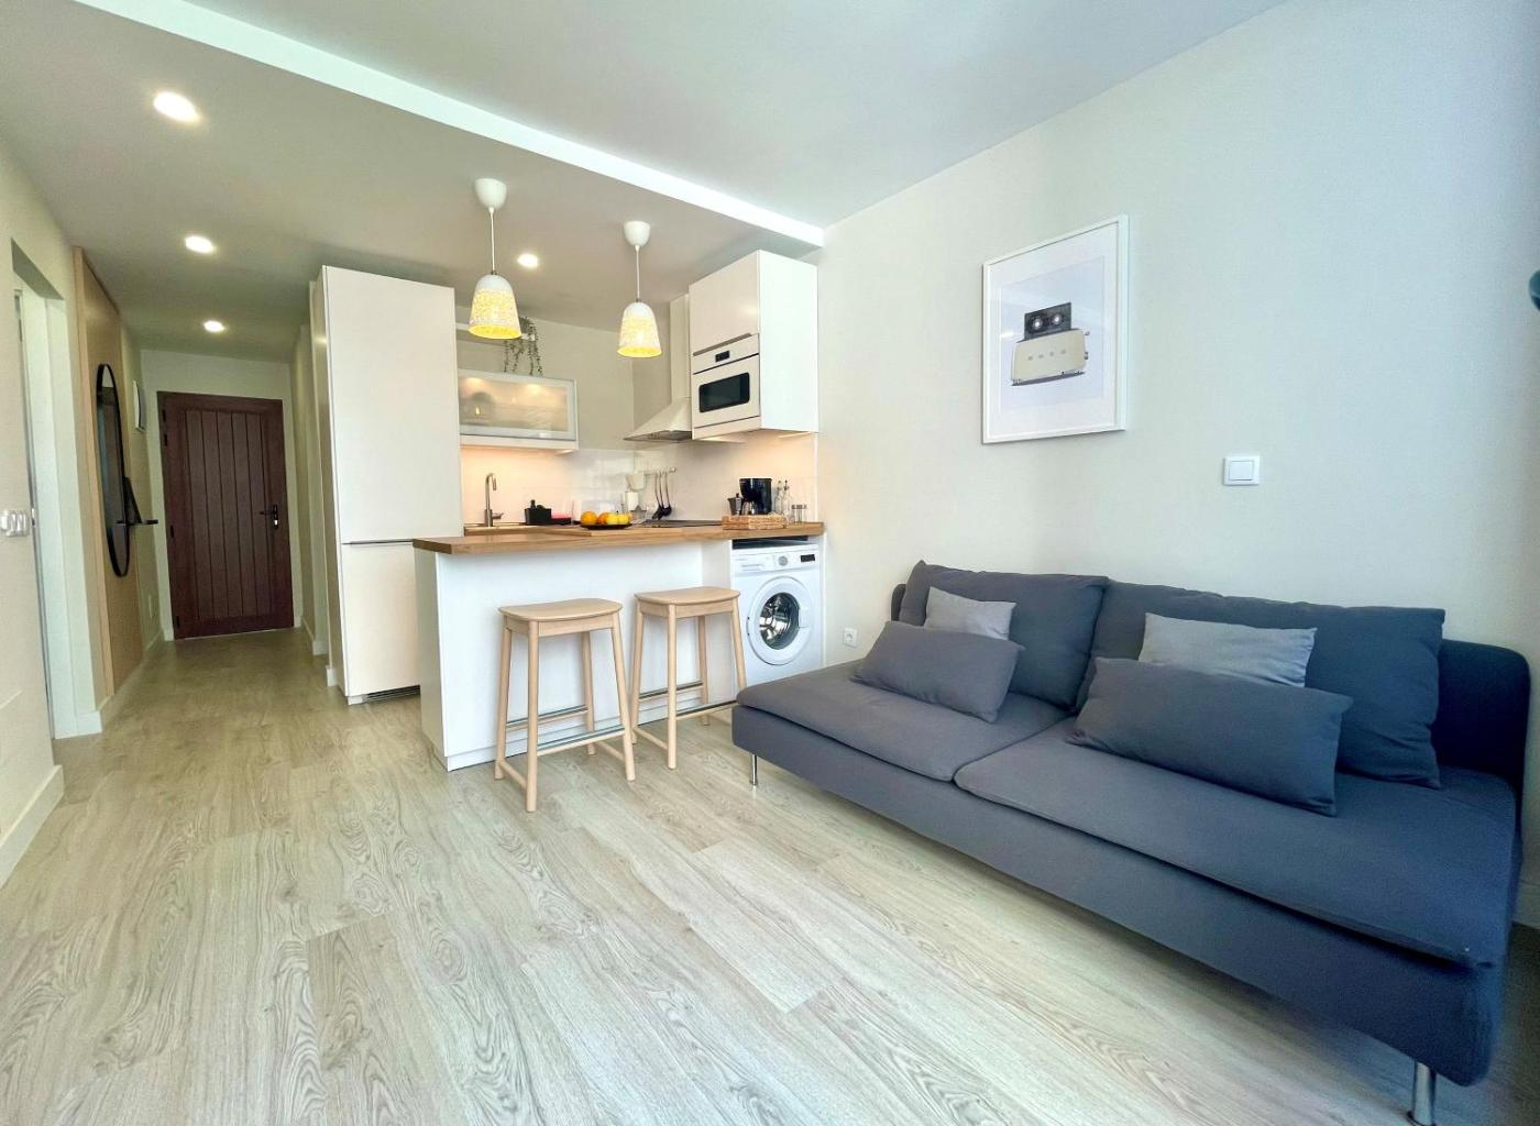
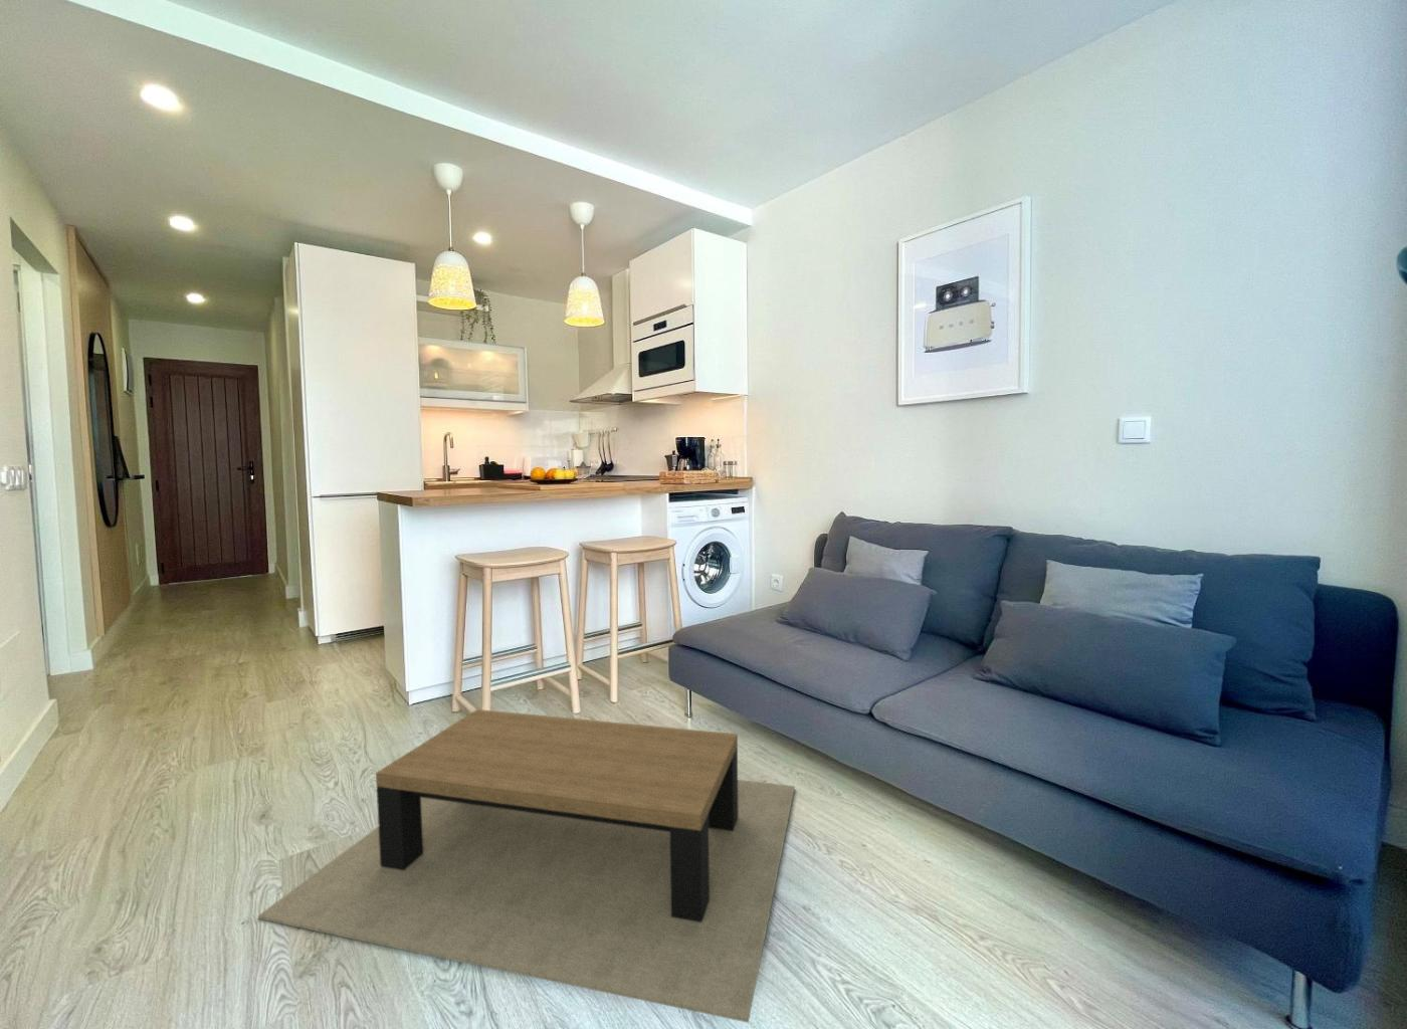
+ coffee table [258,709,796,1024]
